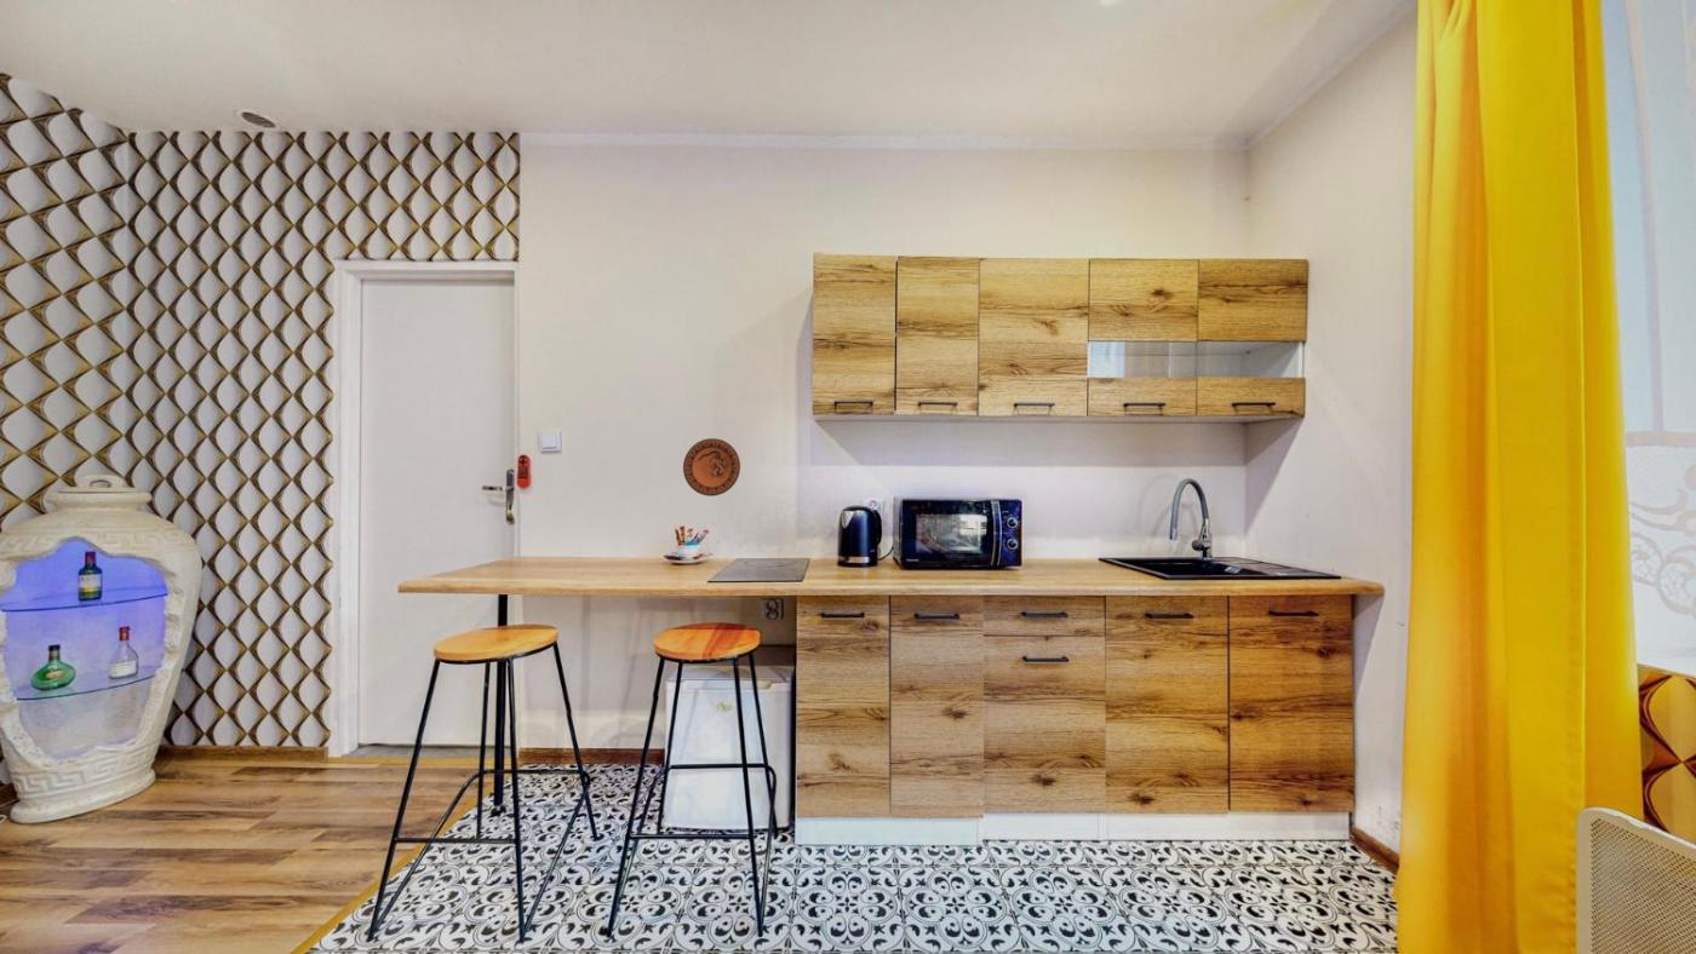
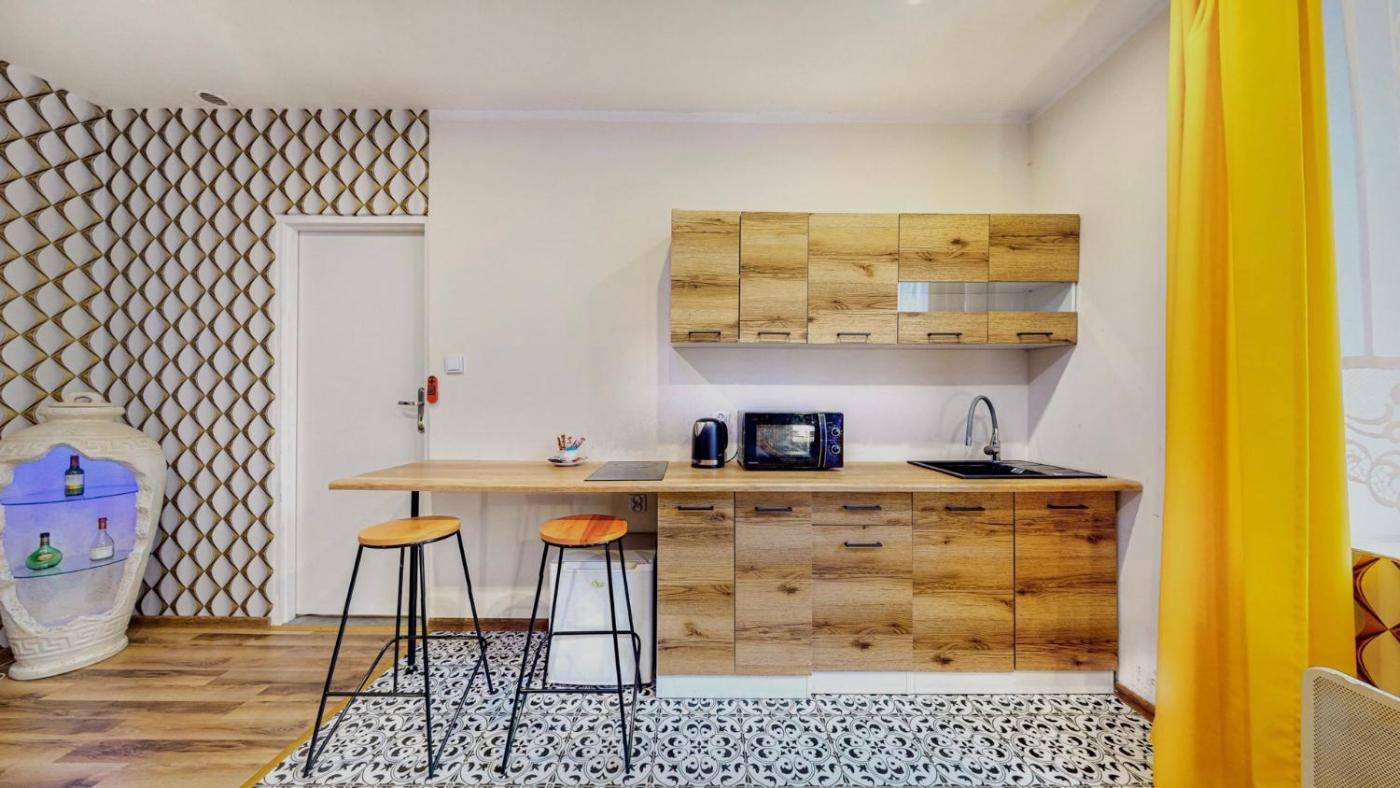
- decorative plate [682,437,741,498]
